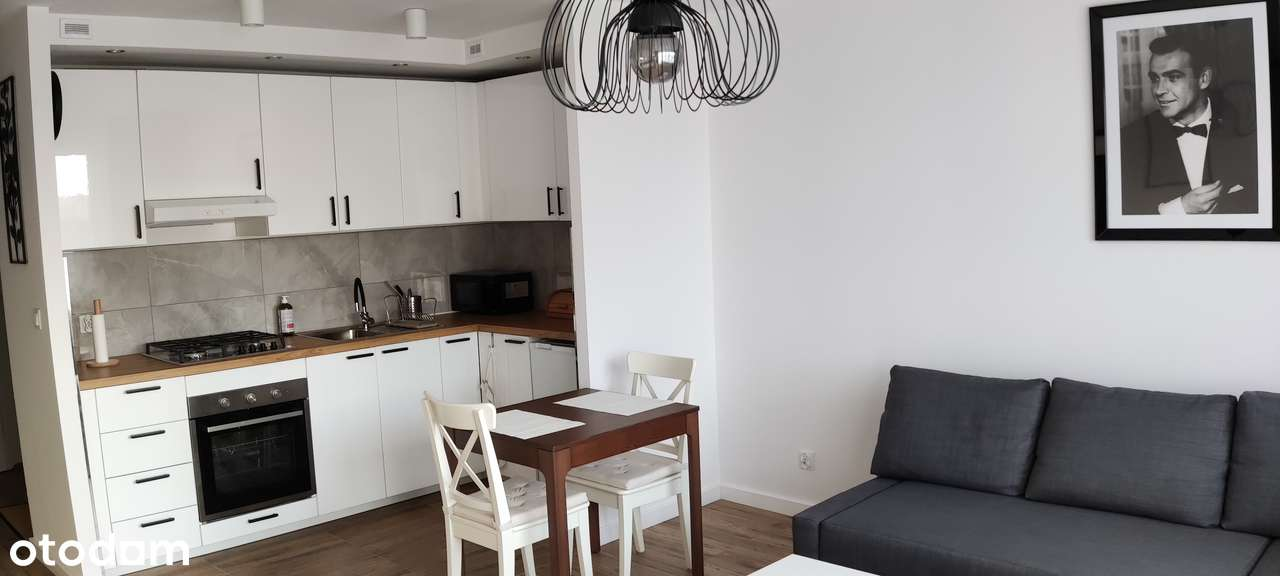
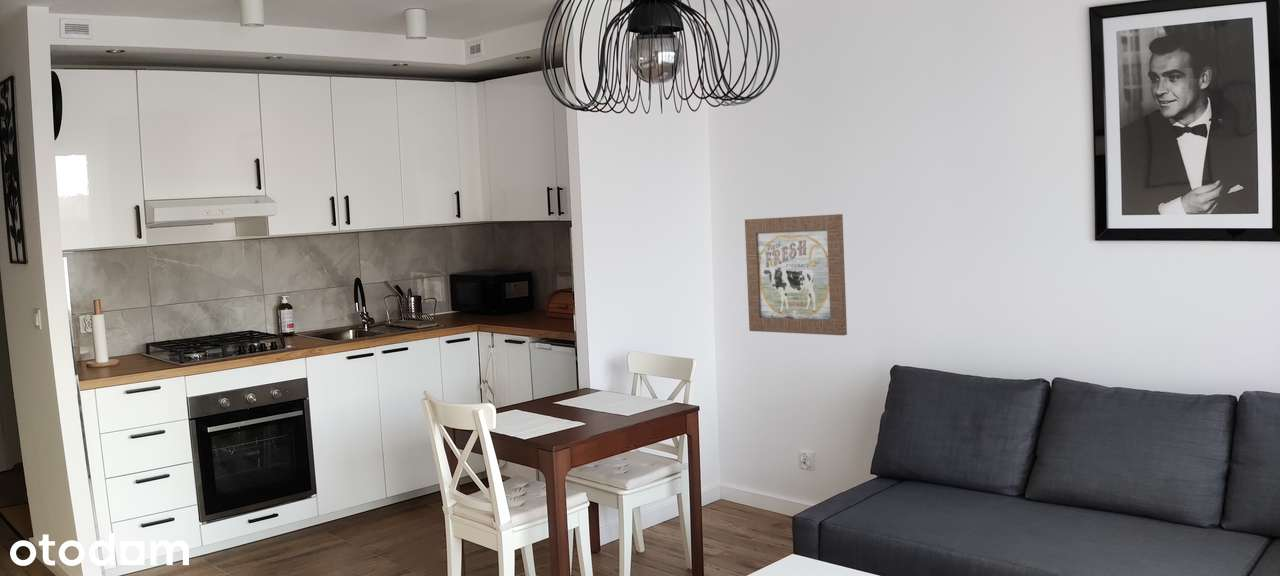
+ wall art [744,213,848,336]
